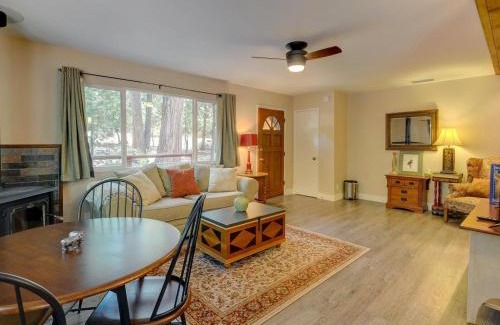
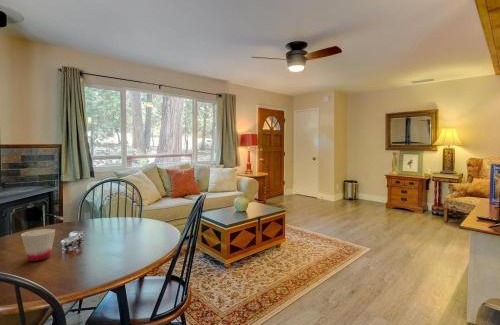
+ cup [20,228,56,262]
